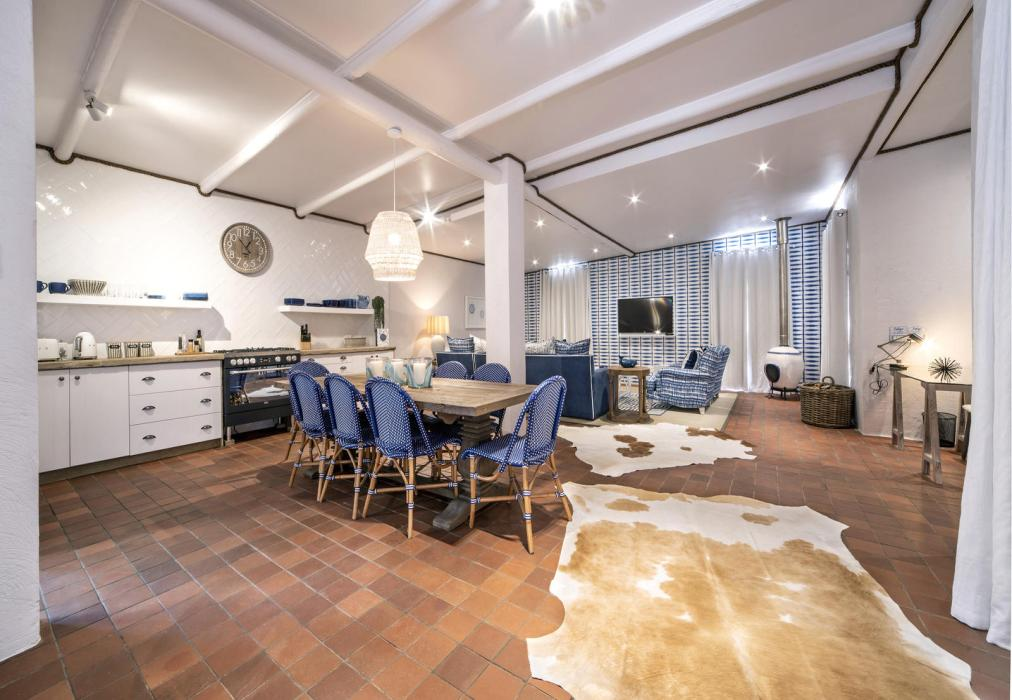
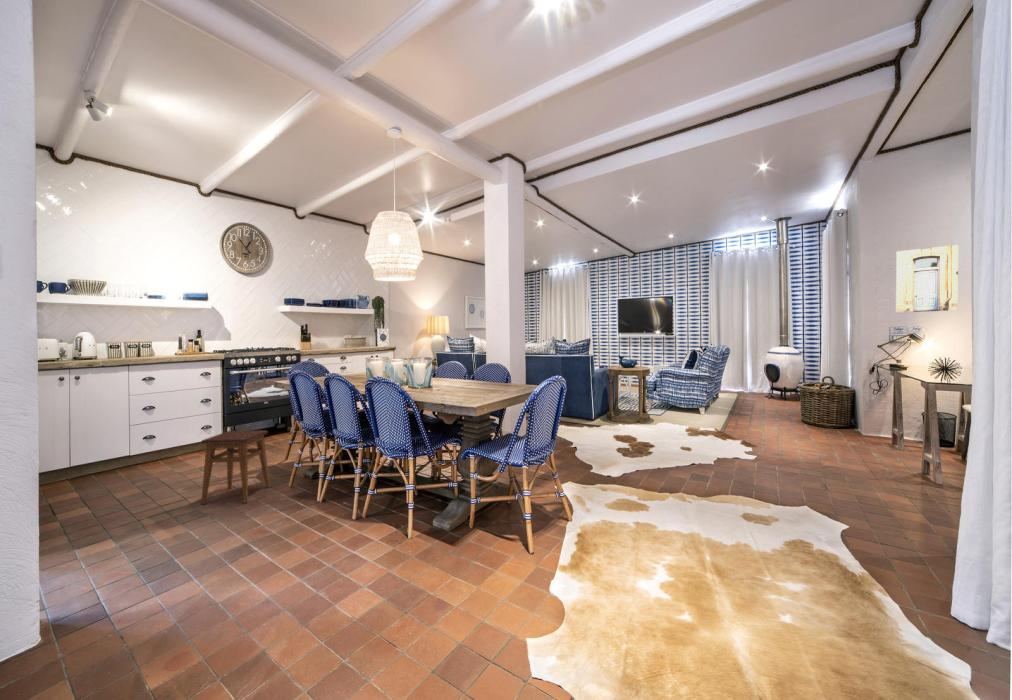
+ wall art [895,244,959,314]
+ stool [200,429,271,505]
